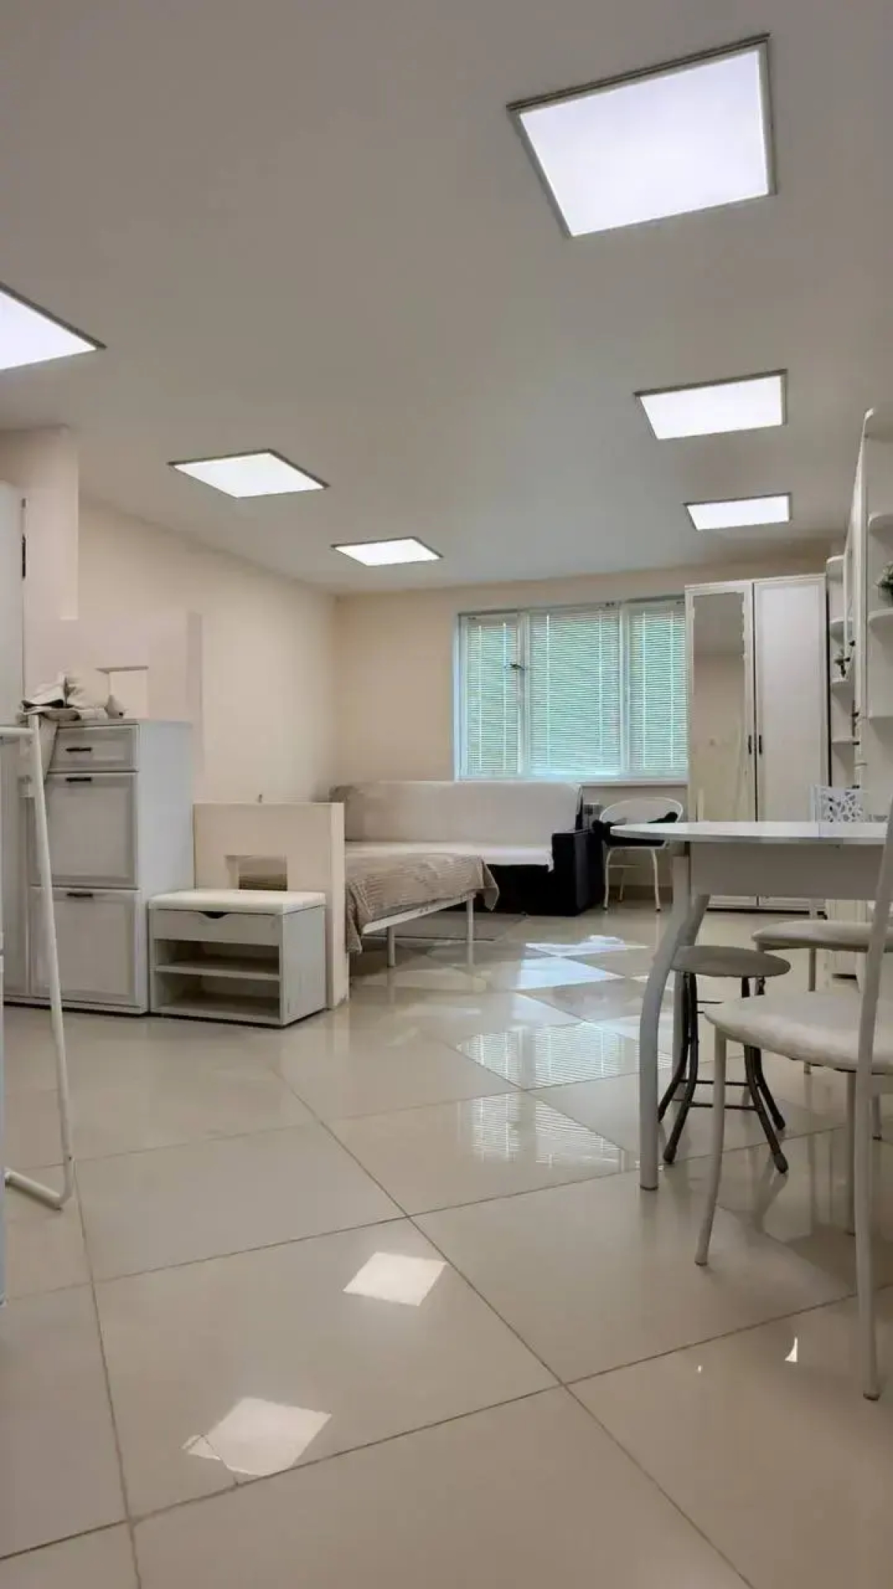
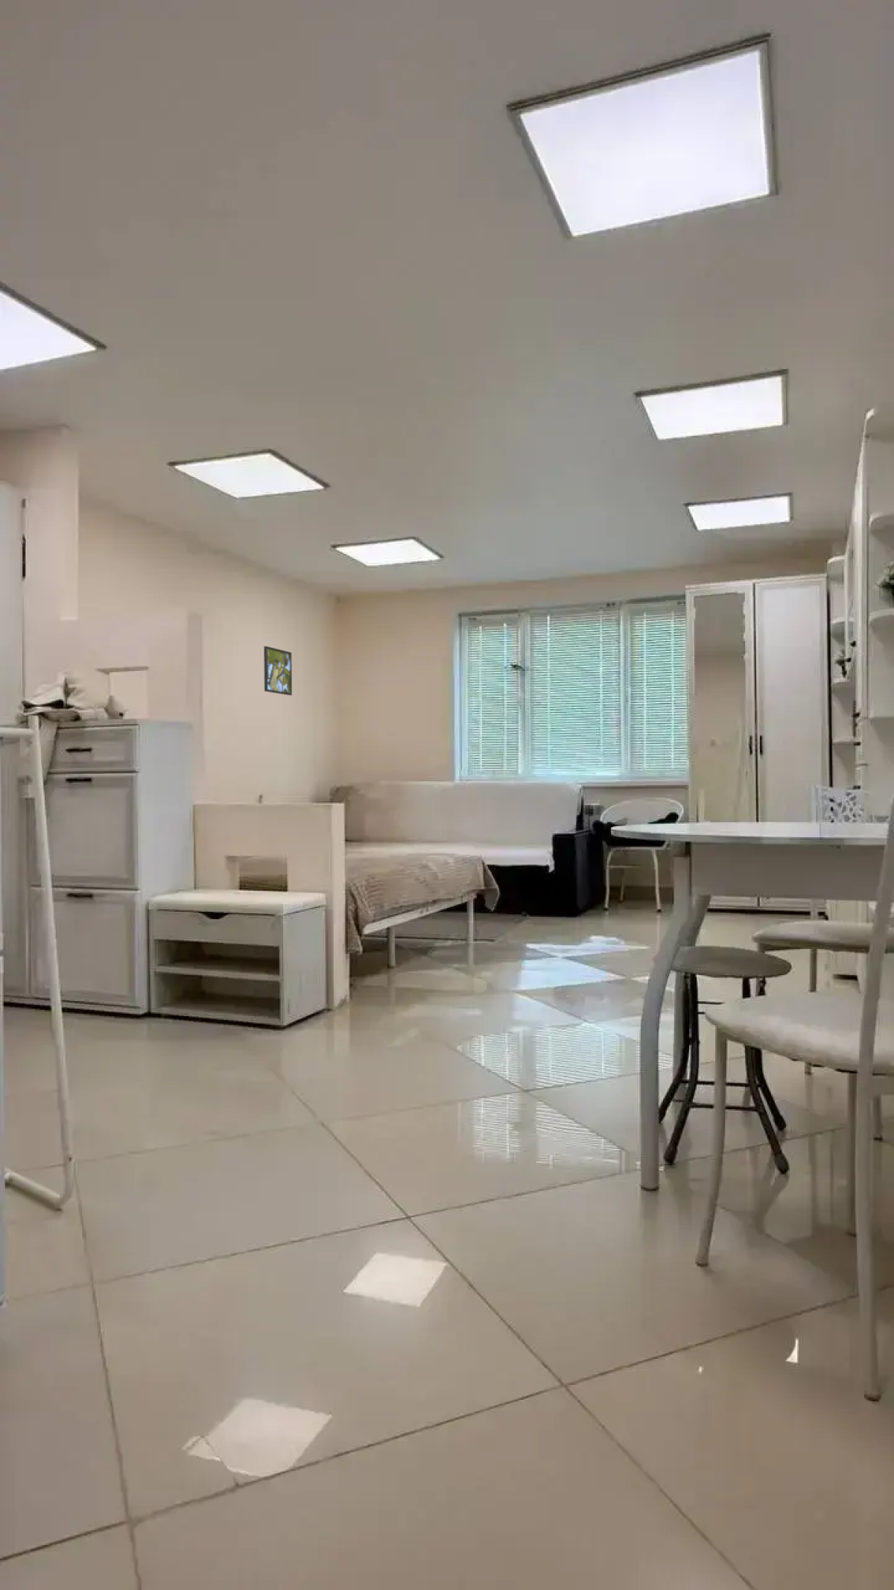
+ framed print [263,645,293,697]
